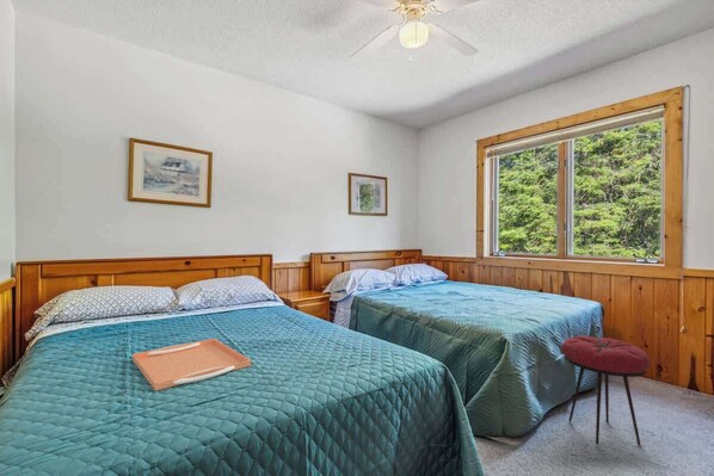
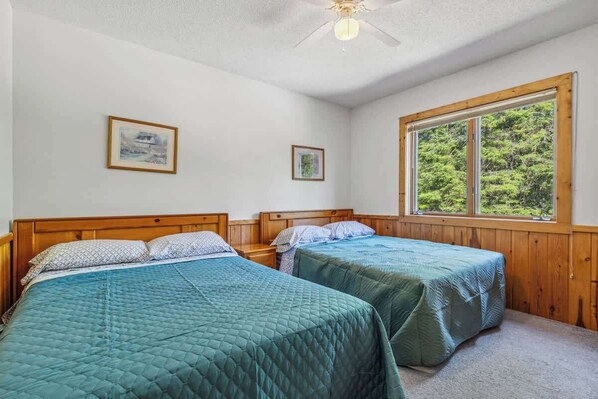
- serving tray [131,338,252,392]
- stool [560,334,651,446]
